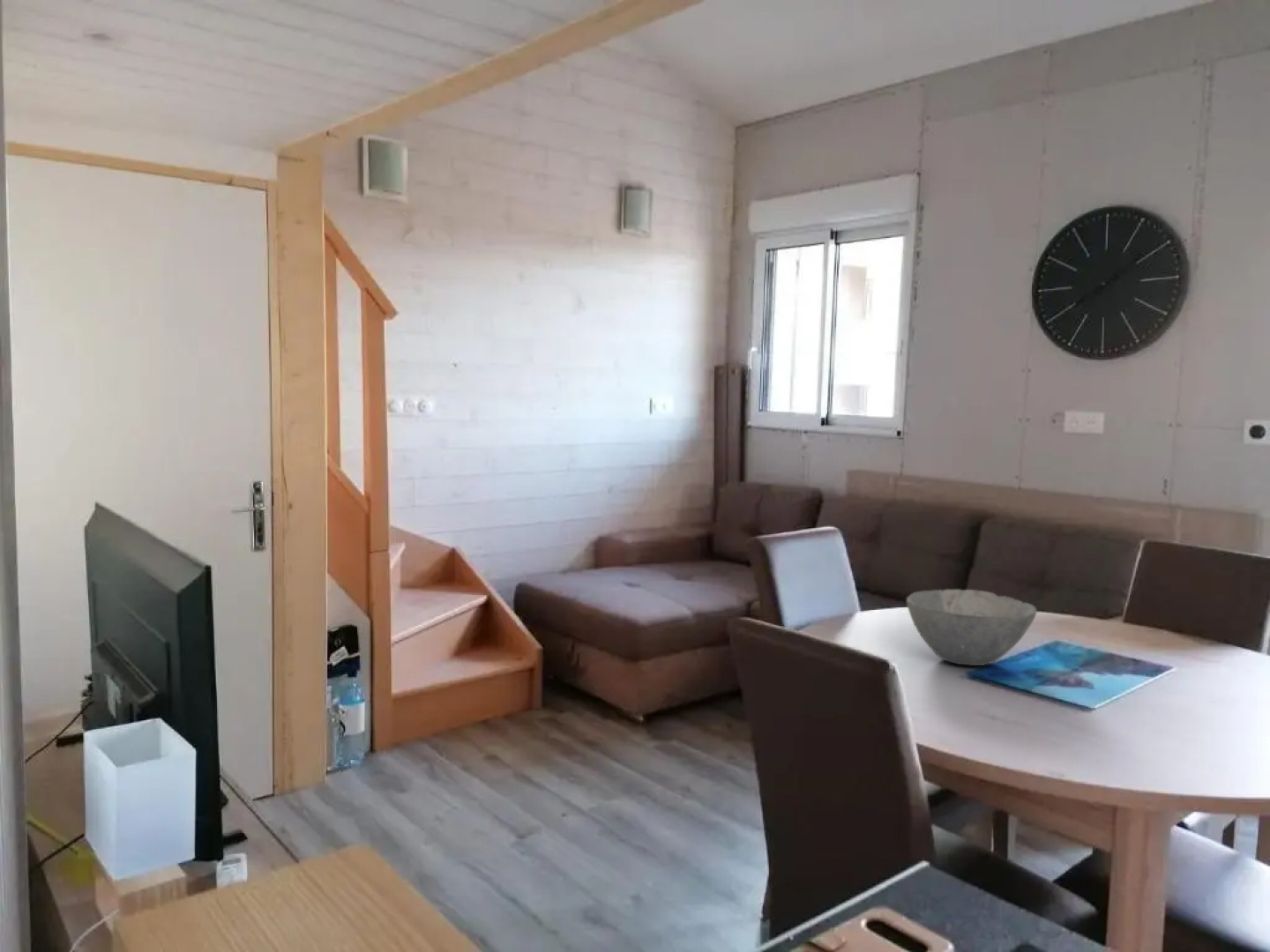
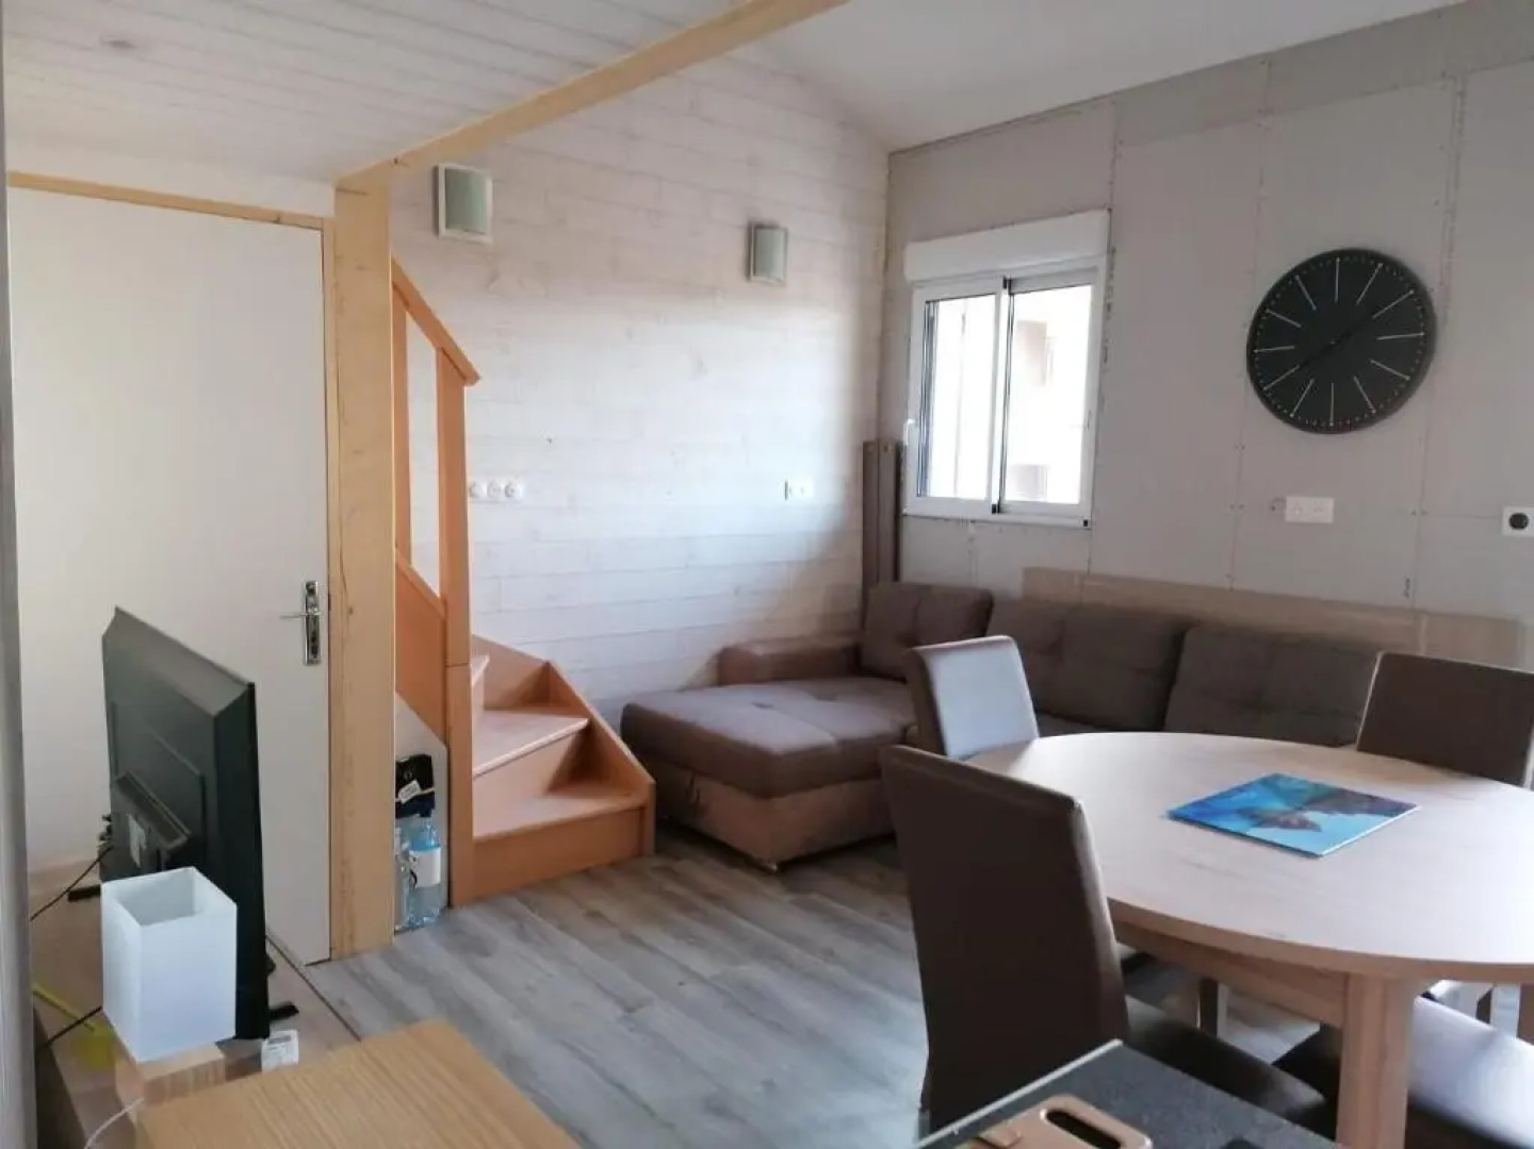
- bowl [906,588,1038,666]
